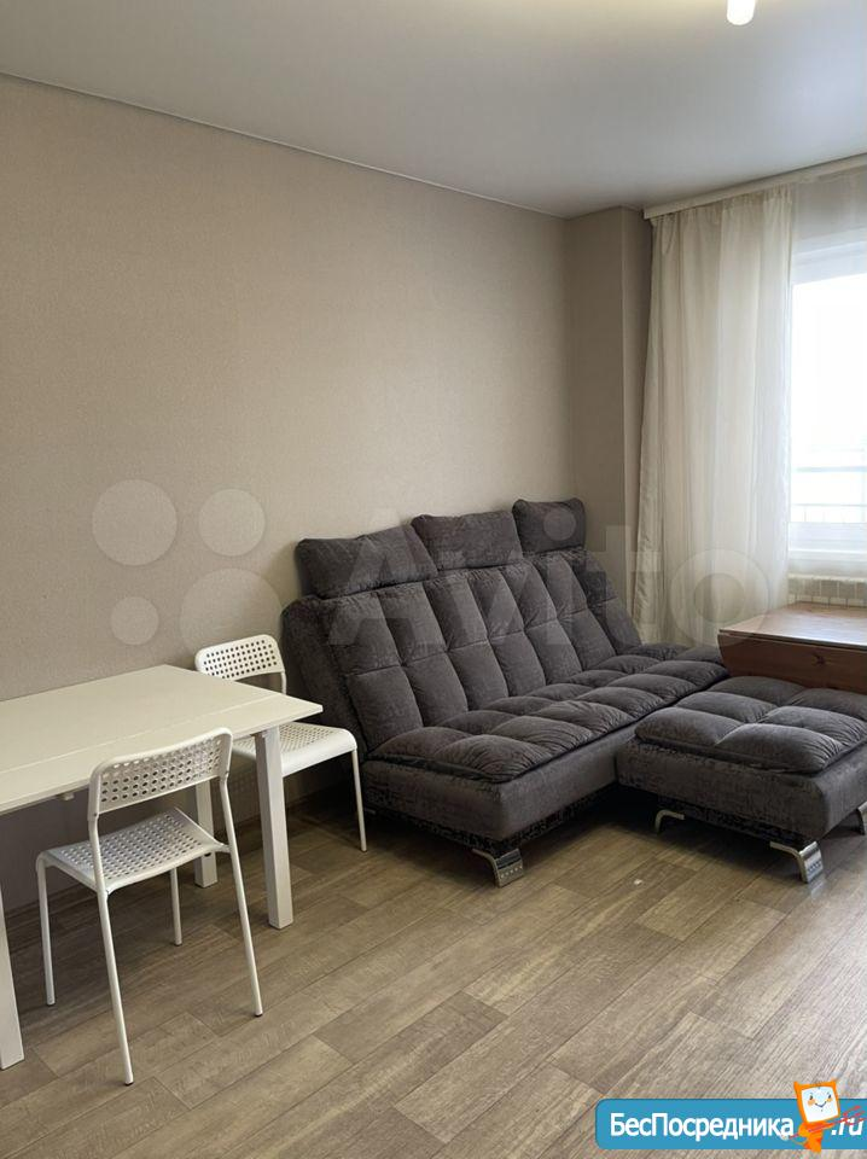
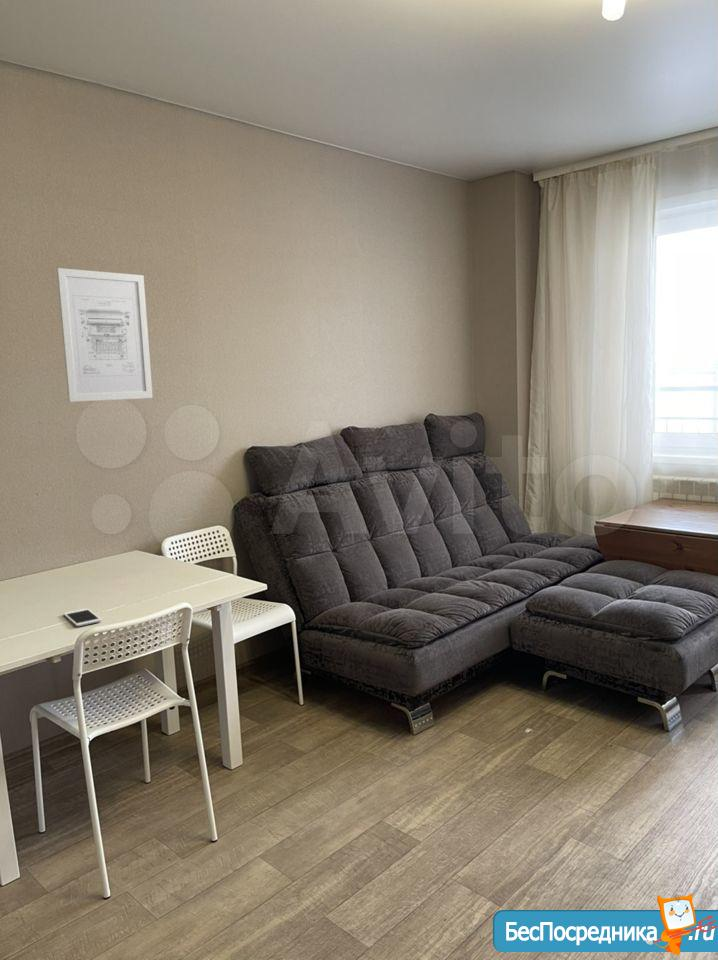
+ wall art [56,267,154,403]
+ cell phone [63,607,103,627]
